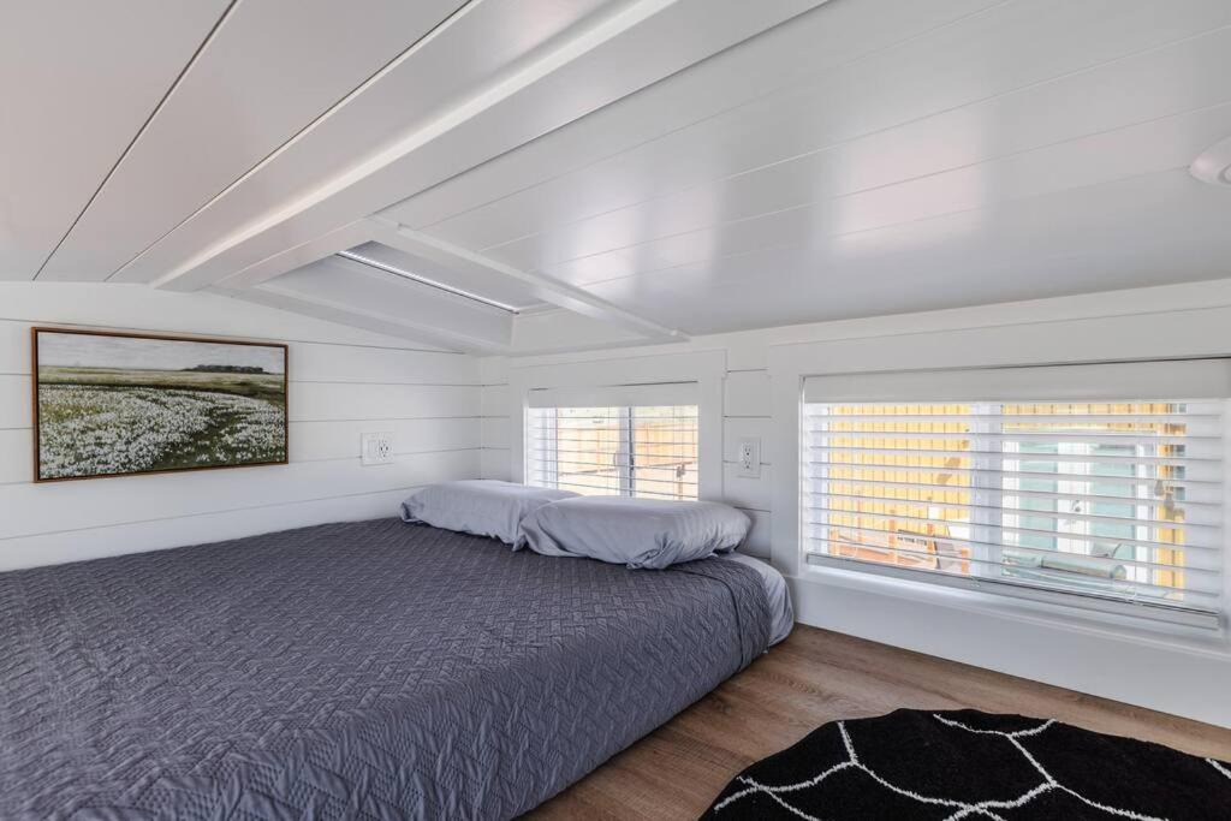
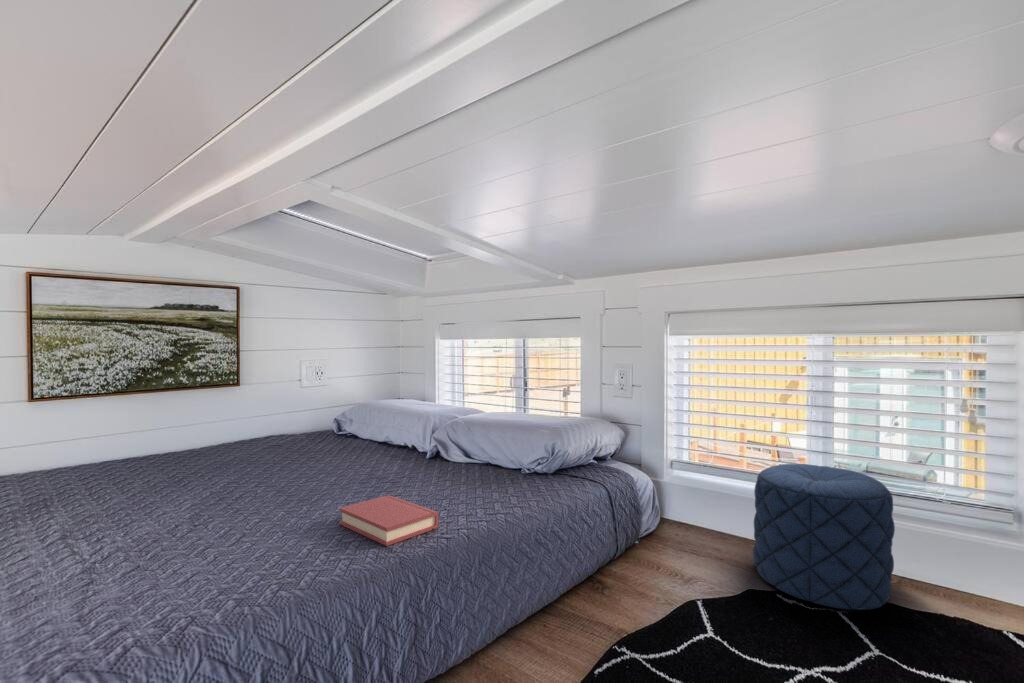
+ hardback book [339,494,439,547]
+ pouf [752,463,896,611]
